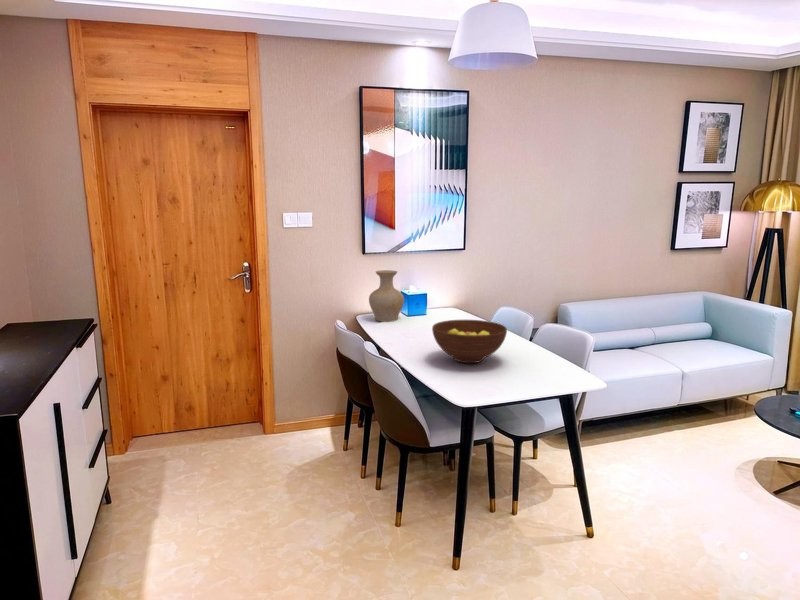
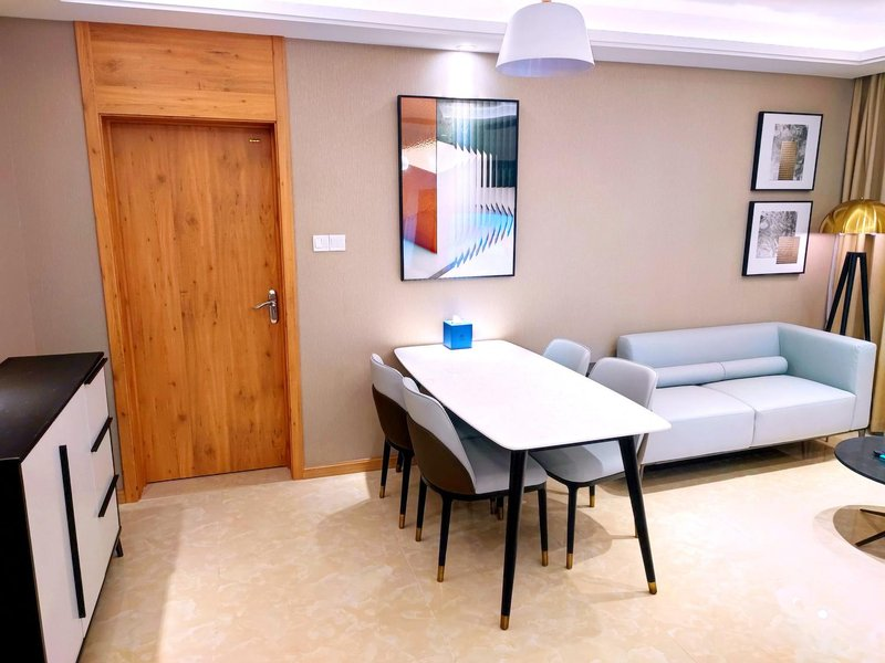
- vase [368,269,405,323]
- fruit bowl [431,319,508,364]
